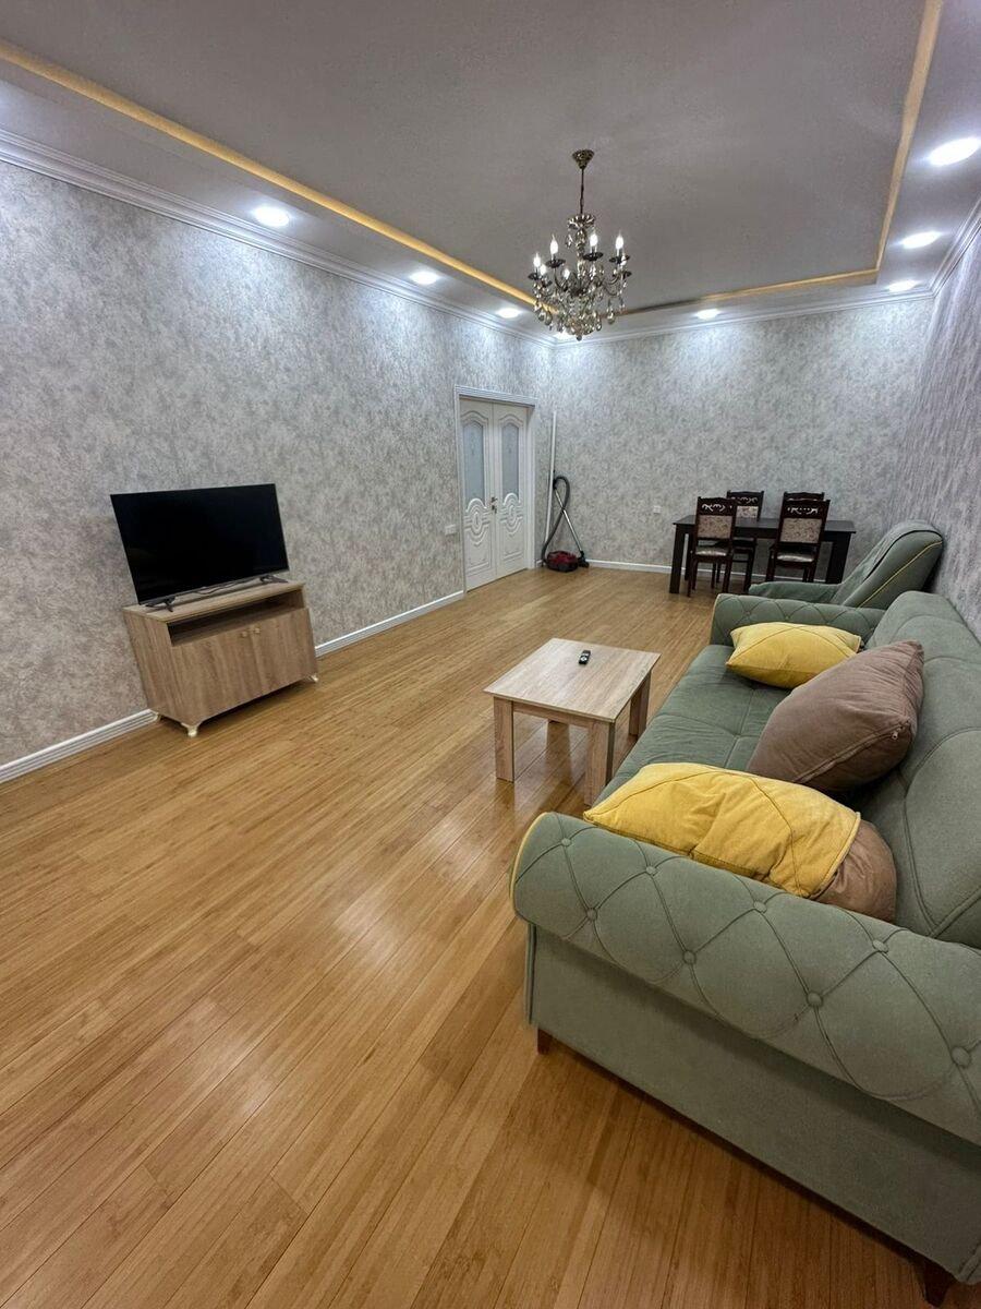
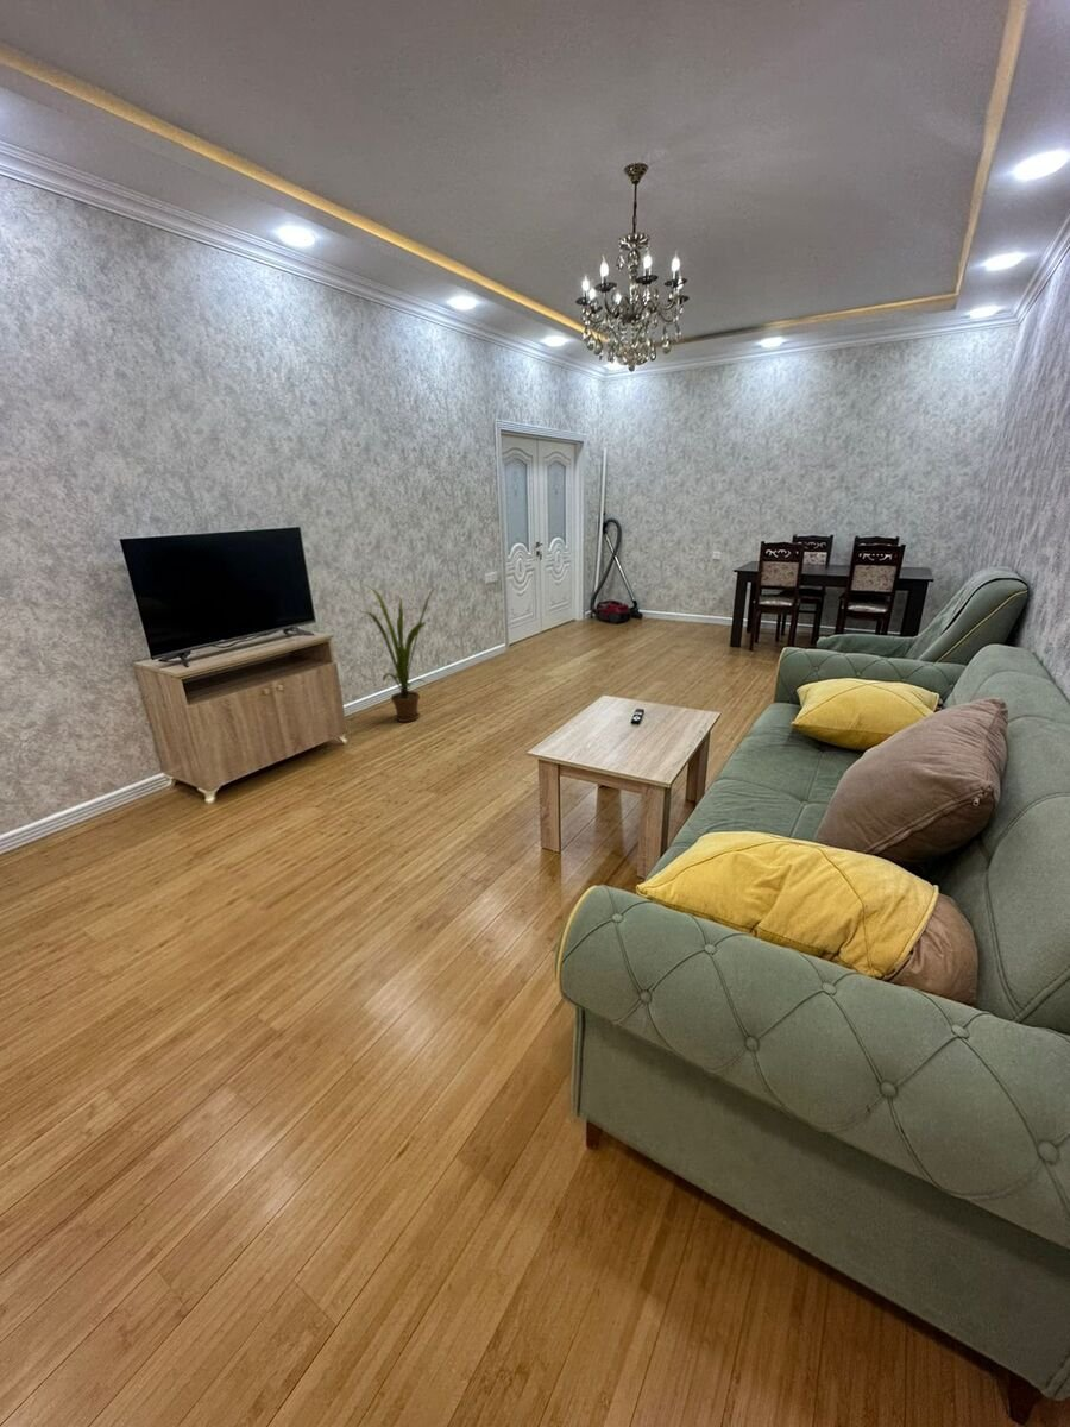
+ house plant [363,584,438,723]
